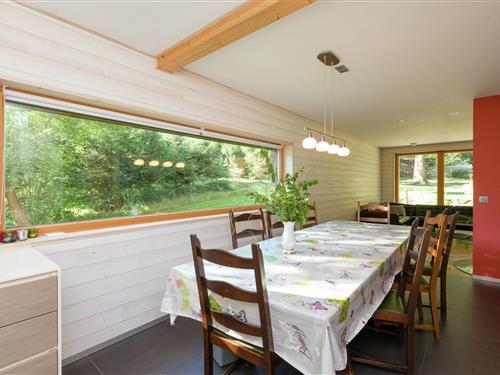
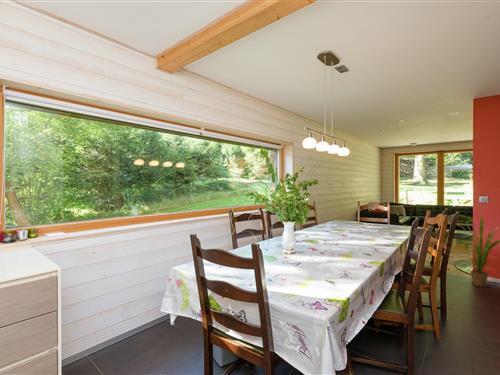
+ house plant [457,215,500,288]
